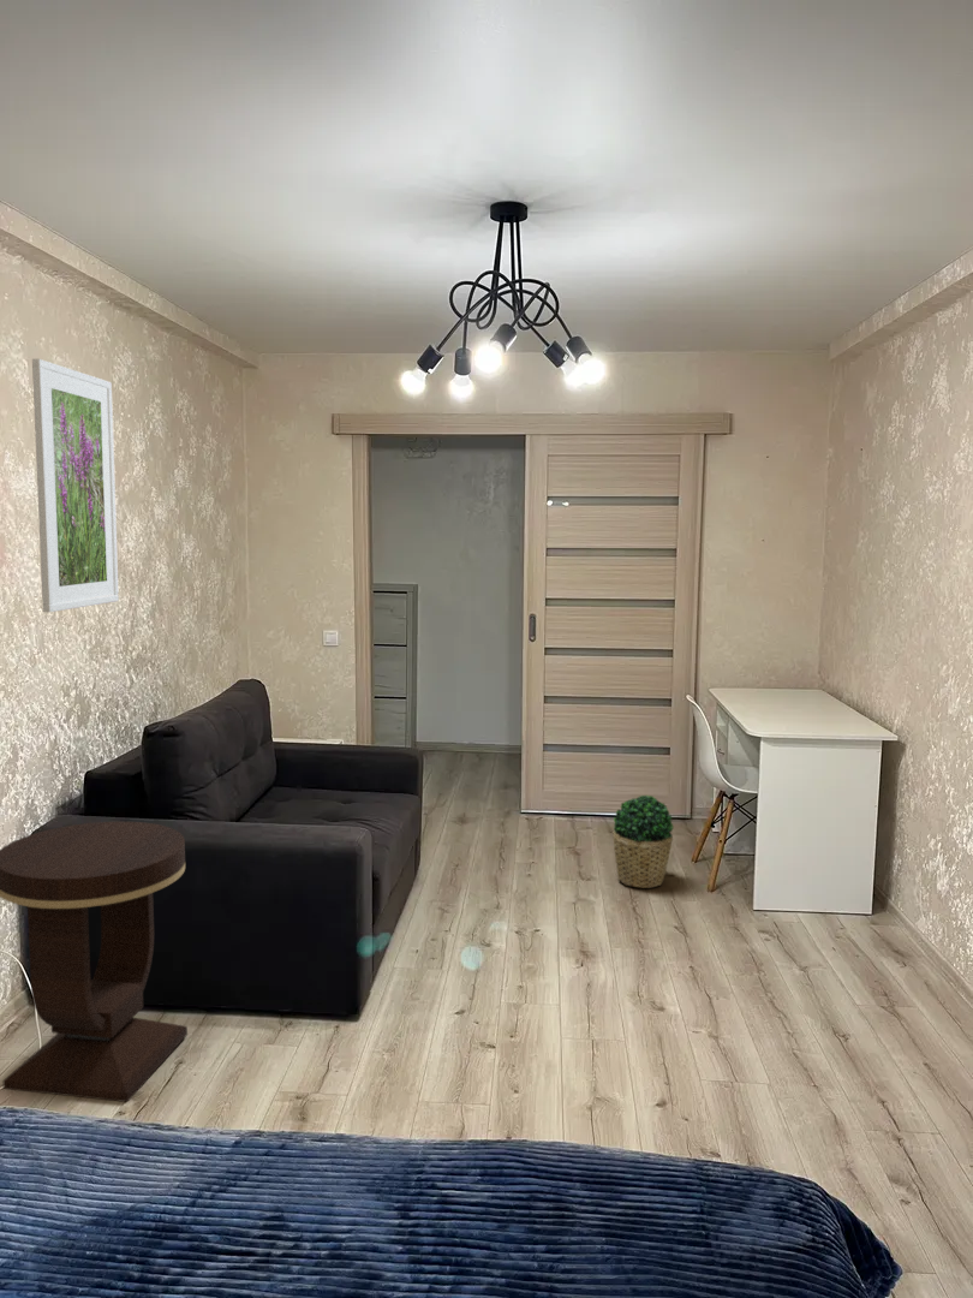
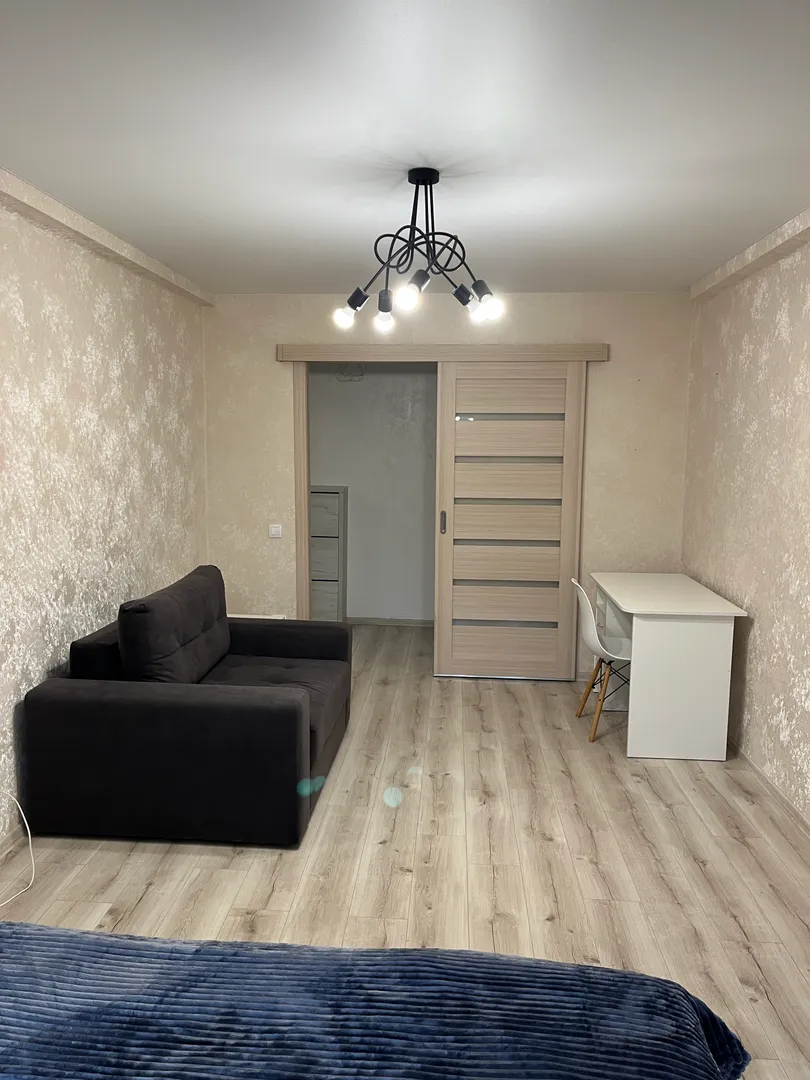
- potted plant [613,794,675,889]
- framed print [31,358,120,613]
- side table [0,821,189,1103]
